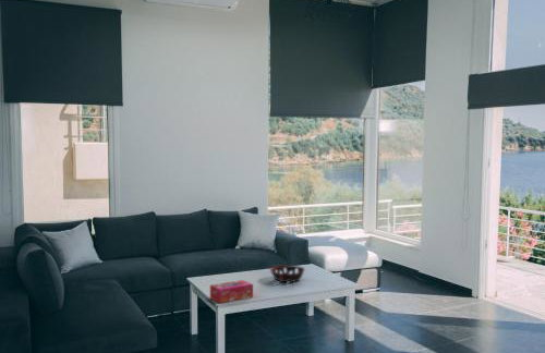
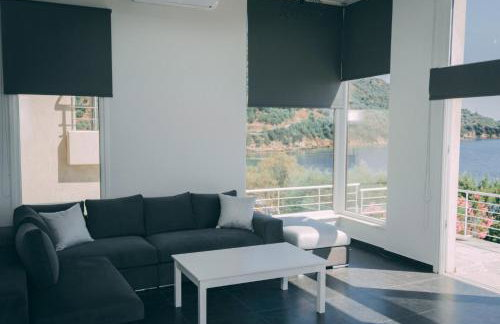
- decorative bowl [269,264,306,283]
- tissue box [209,279,254,304]
